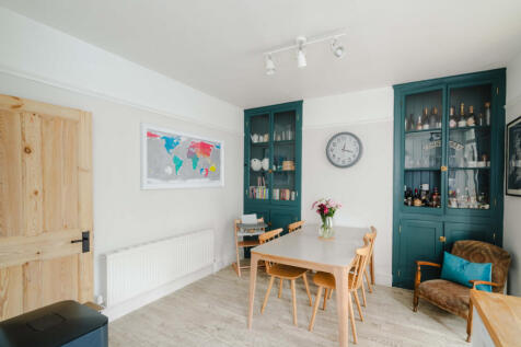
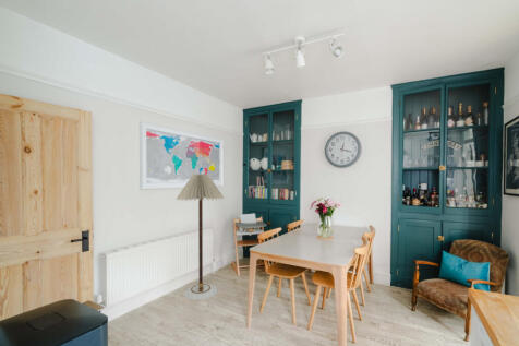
+ floor lamp [174,172,225,301]
